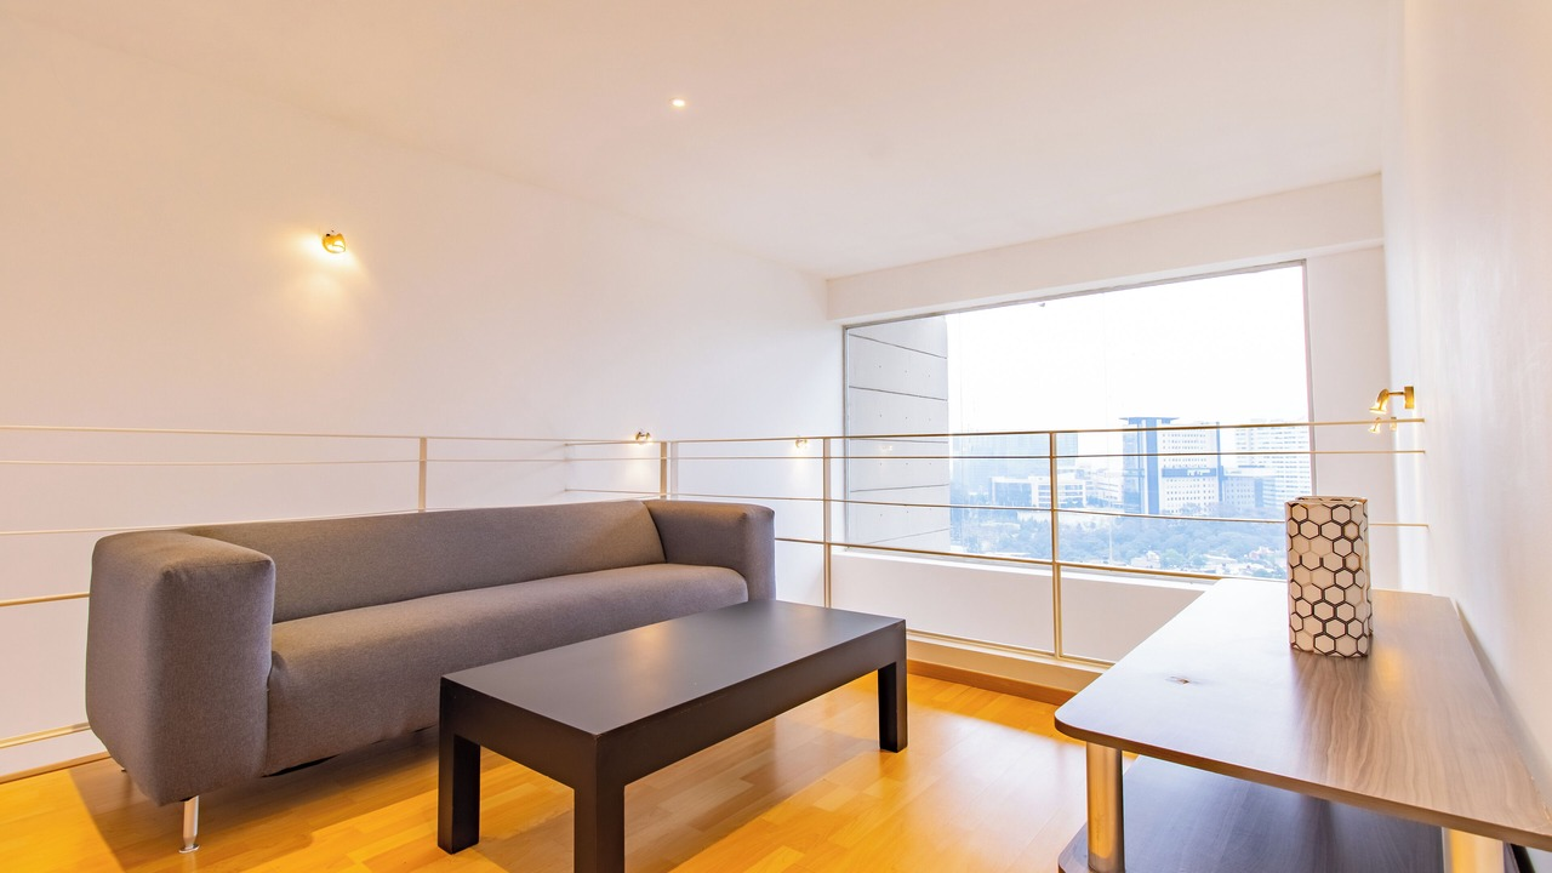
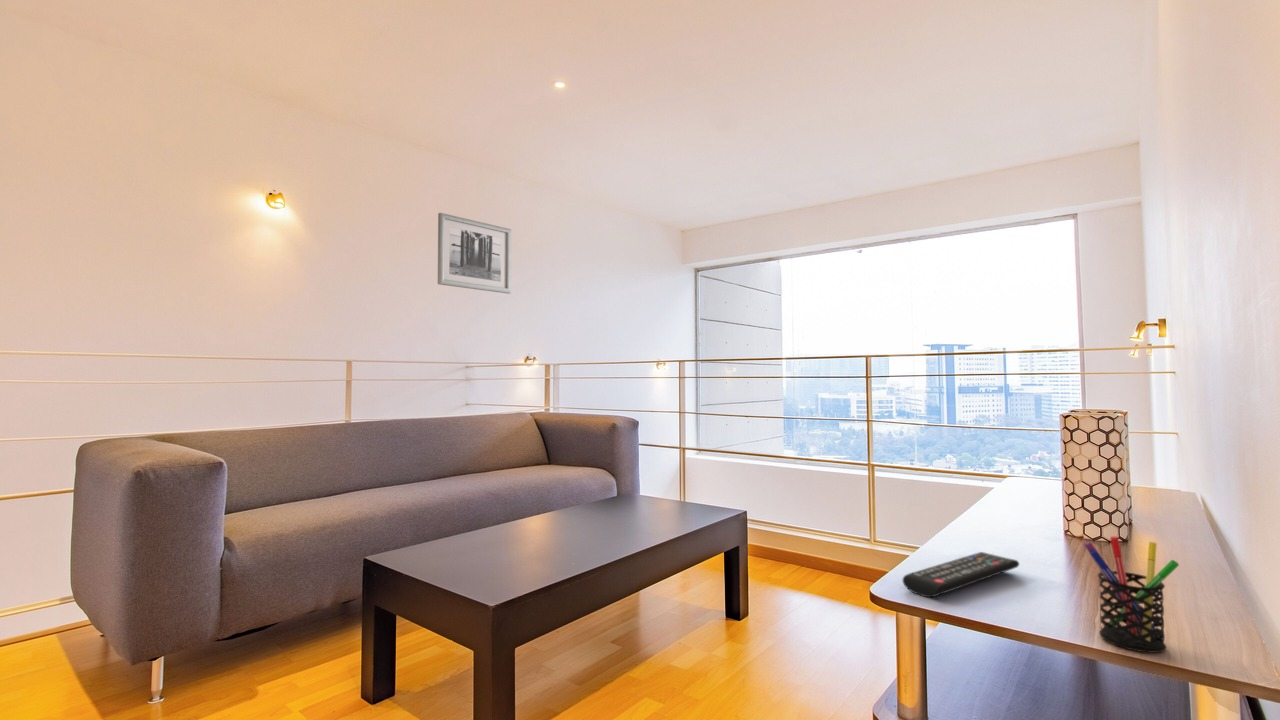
+ wall art [437,212,512,295]
+ remote control [901,551,1020,598]
+ pen holder [1083,535,1180,654]
